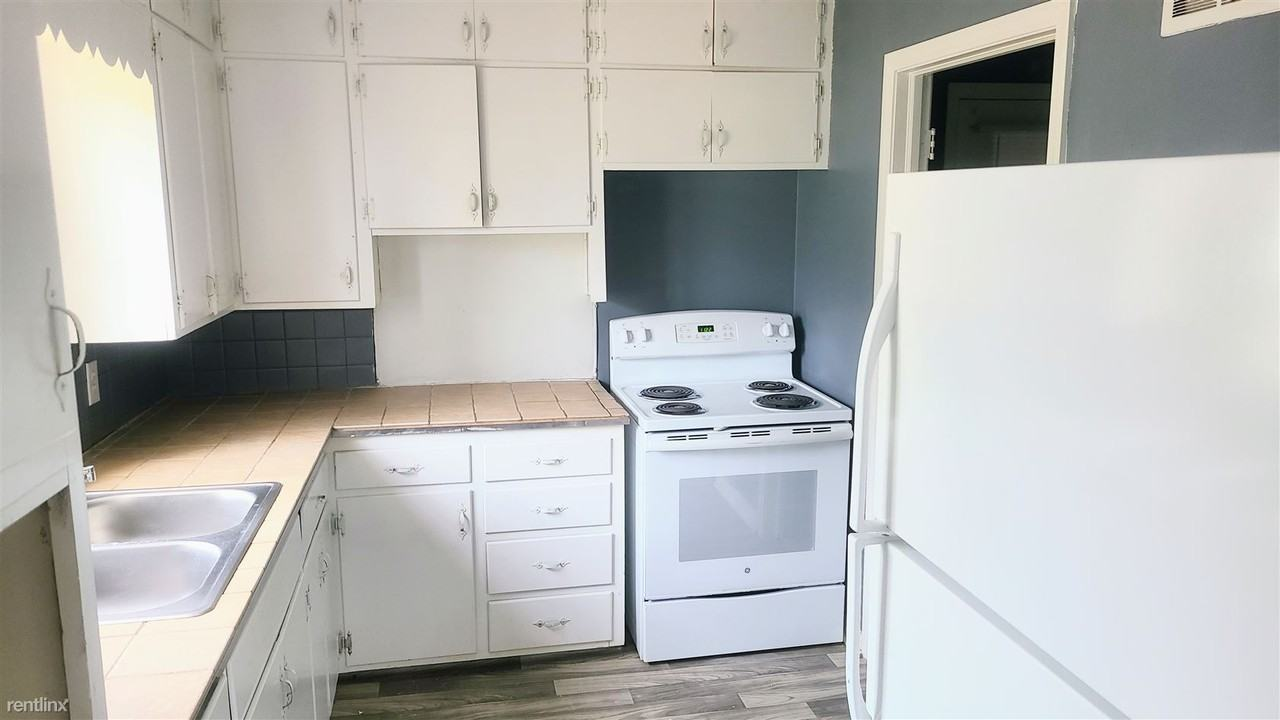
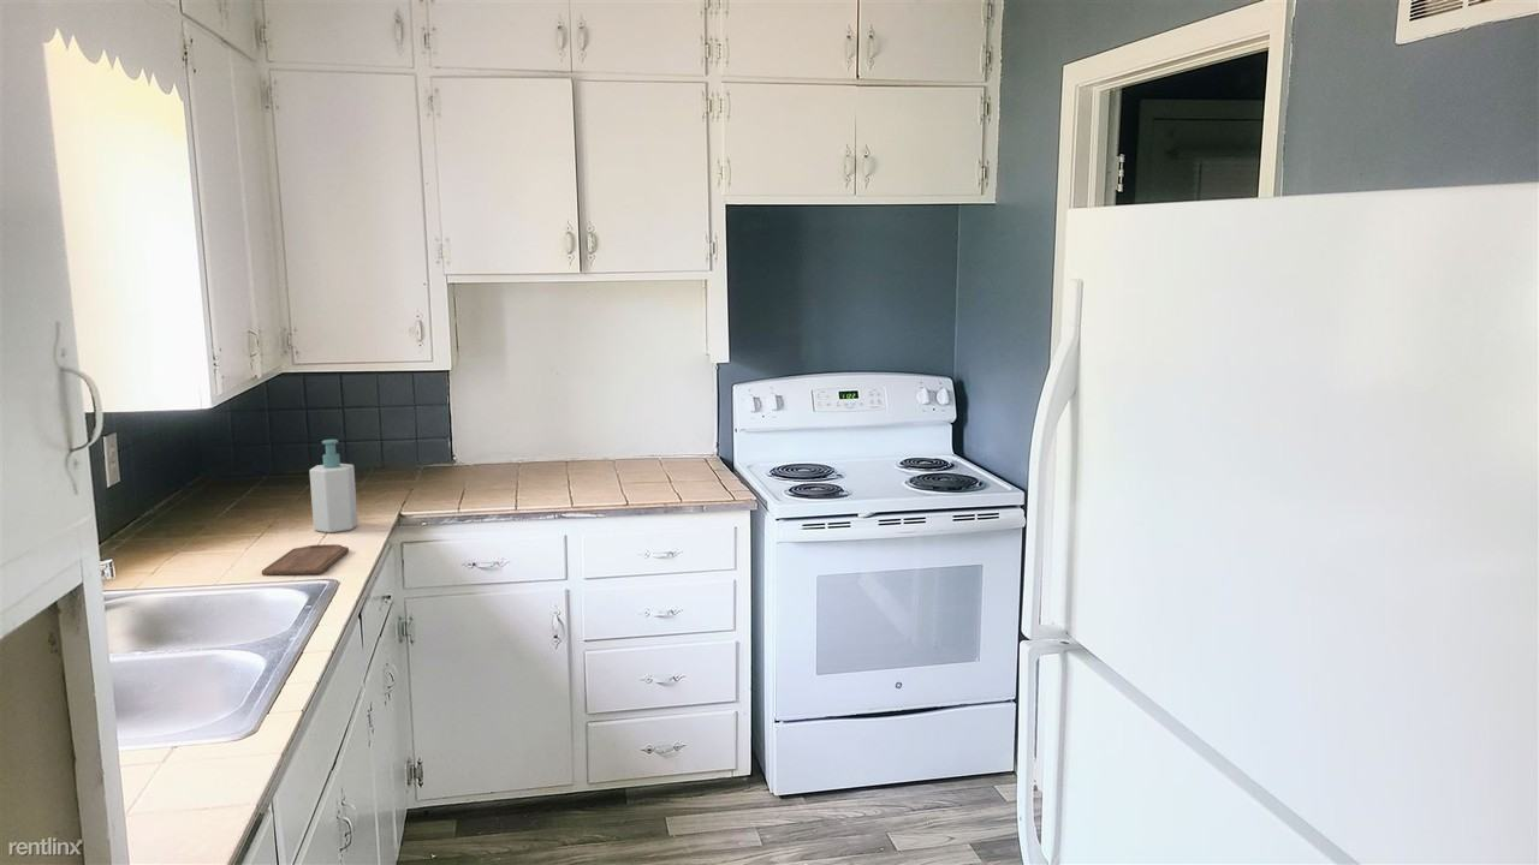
+ soap bottle [309,439,358,533]
+ cutting board [261,543,350,575]
